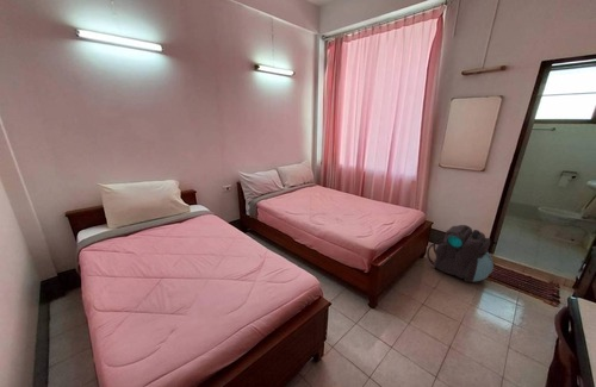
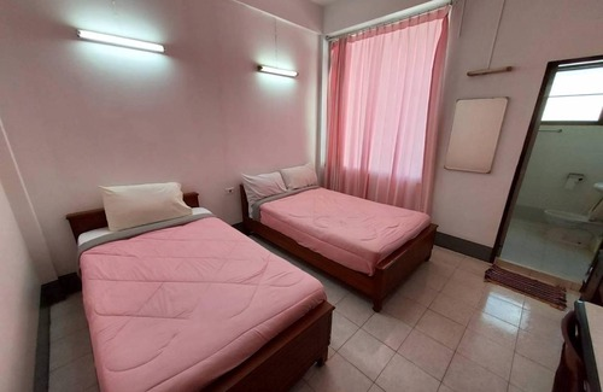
- backpack [426,224,495,283]
